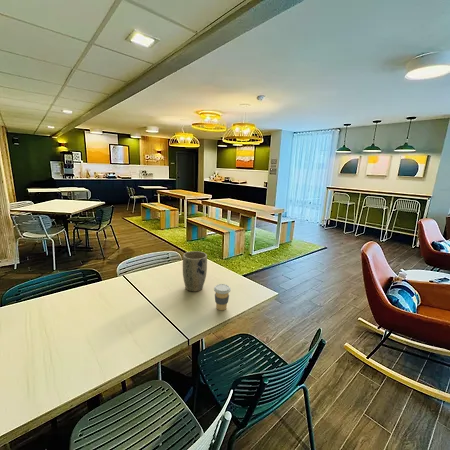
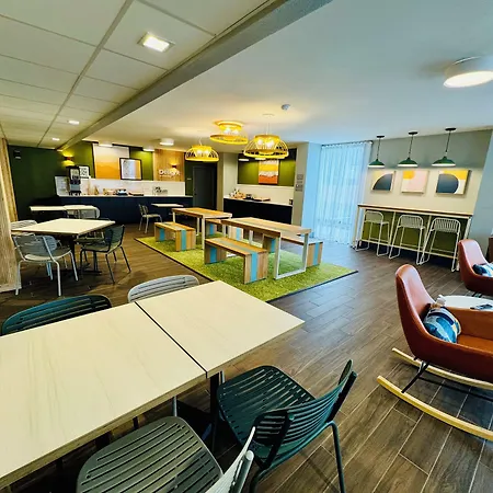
- plant pot [182,250,208,293]
- coffee cup [213,283,232,311]
